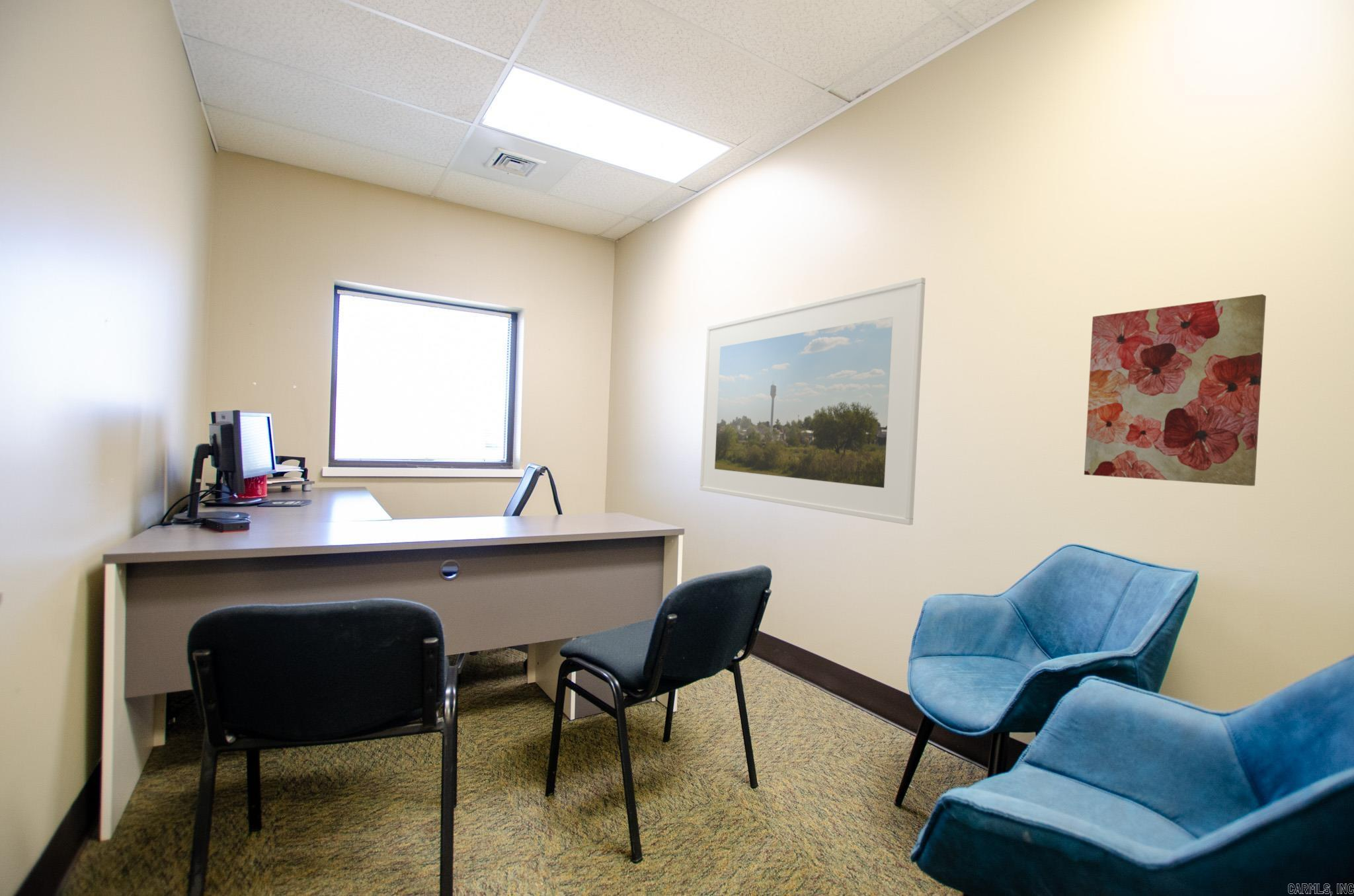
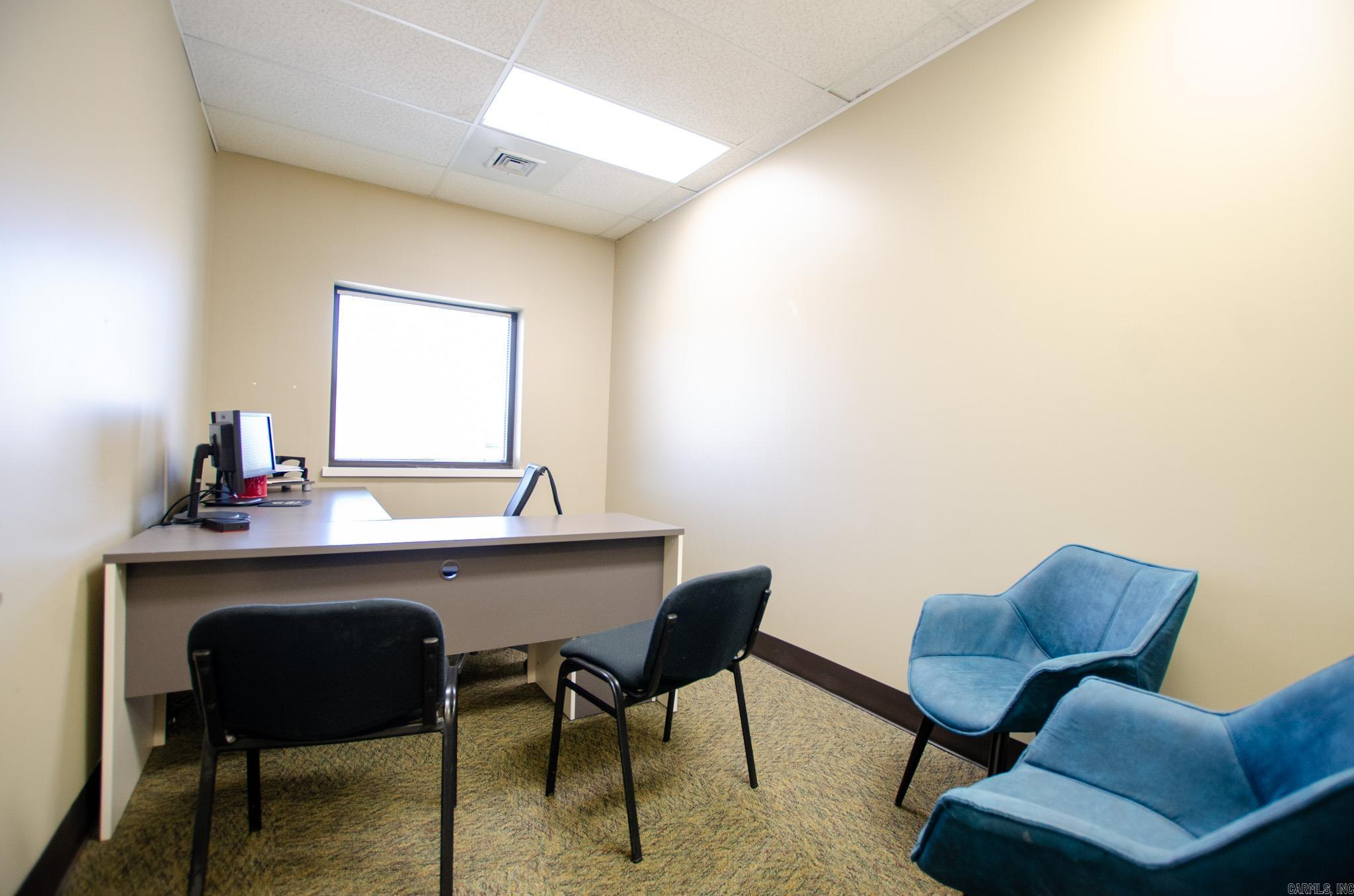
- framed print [699,276,926,526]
- wall art [1084,293,1267,486]
